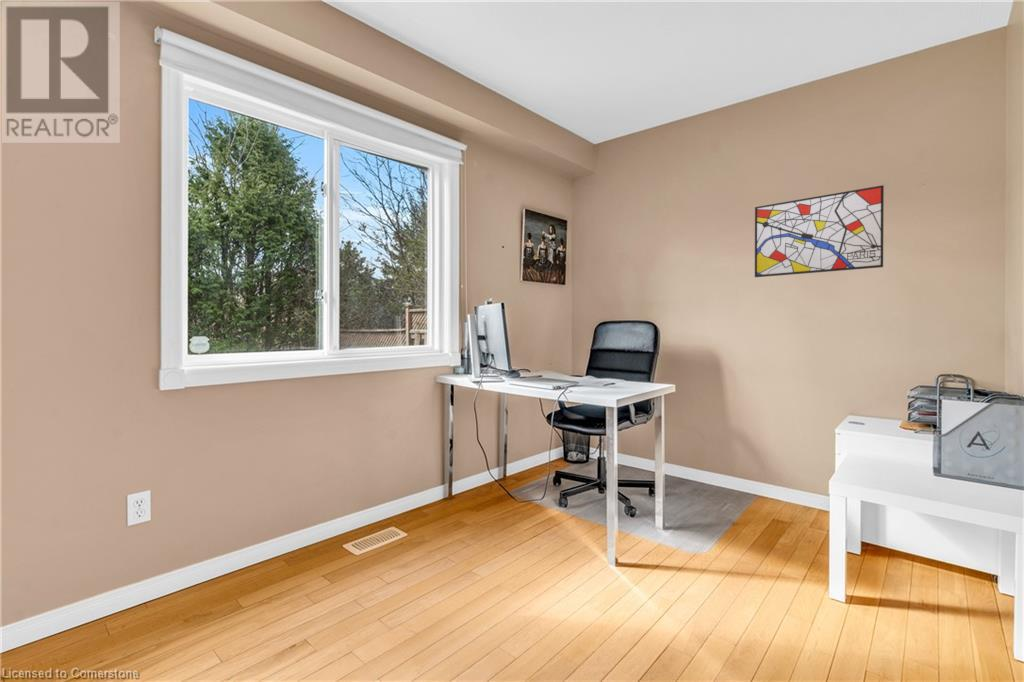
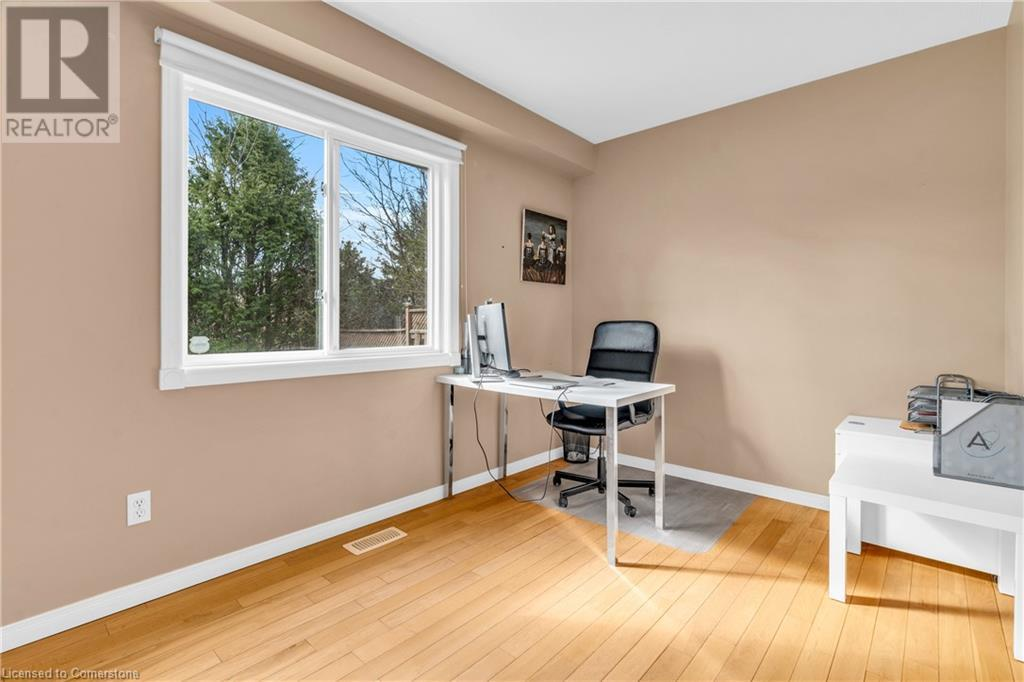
- wall art [754,184,885,278]
